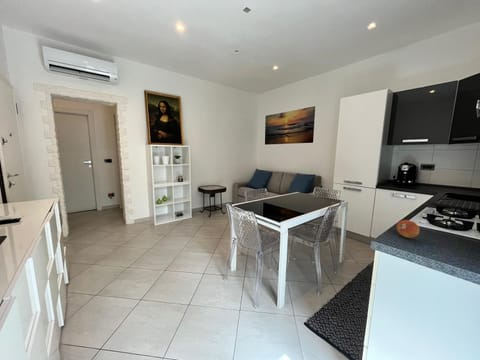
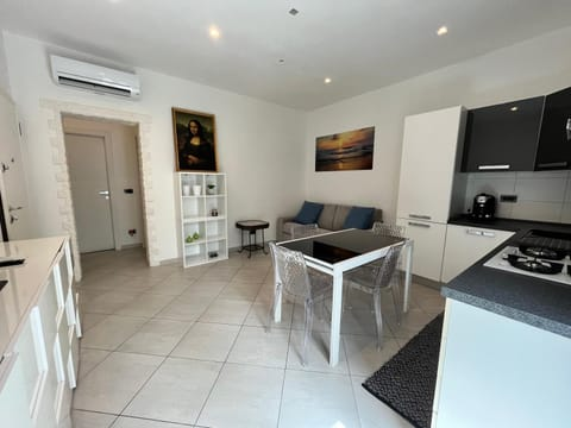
- fruit [396,219,421,239]
